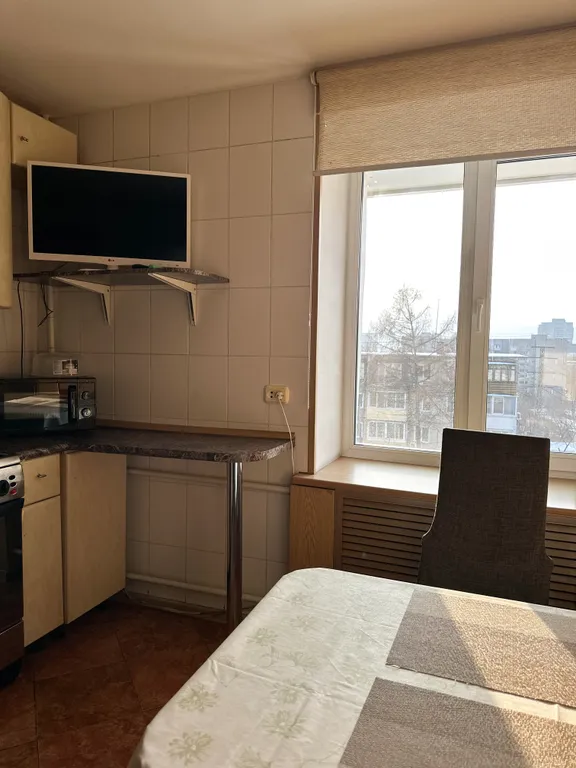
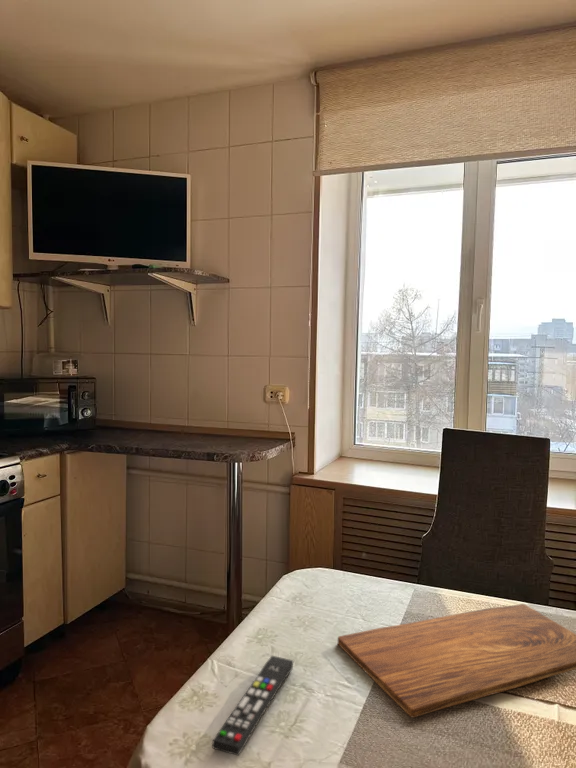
+ remote control [211,655,294,757]
+ cutting board [337,603,576,719]
